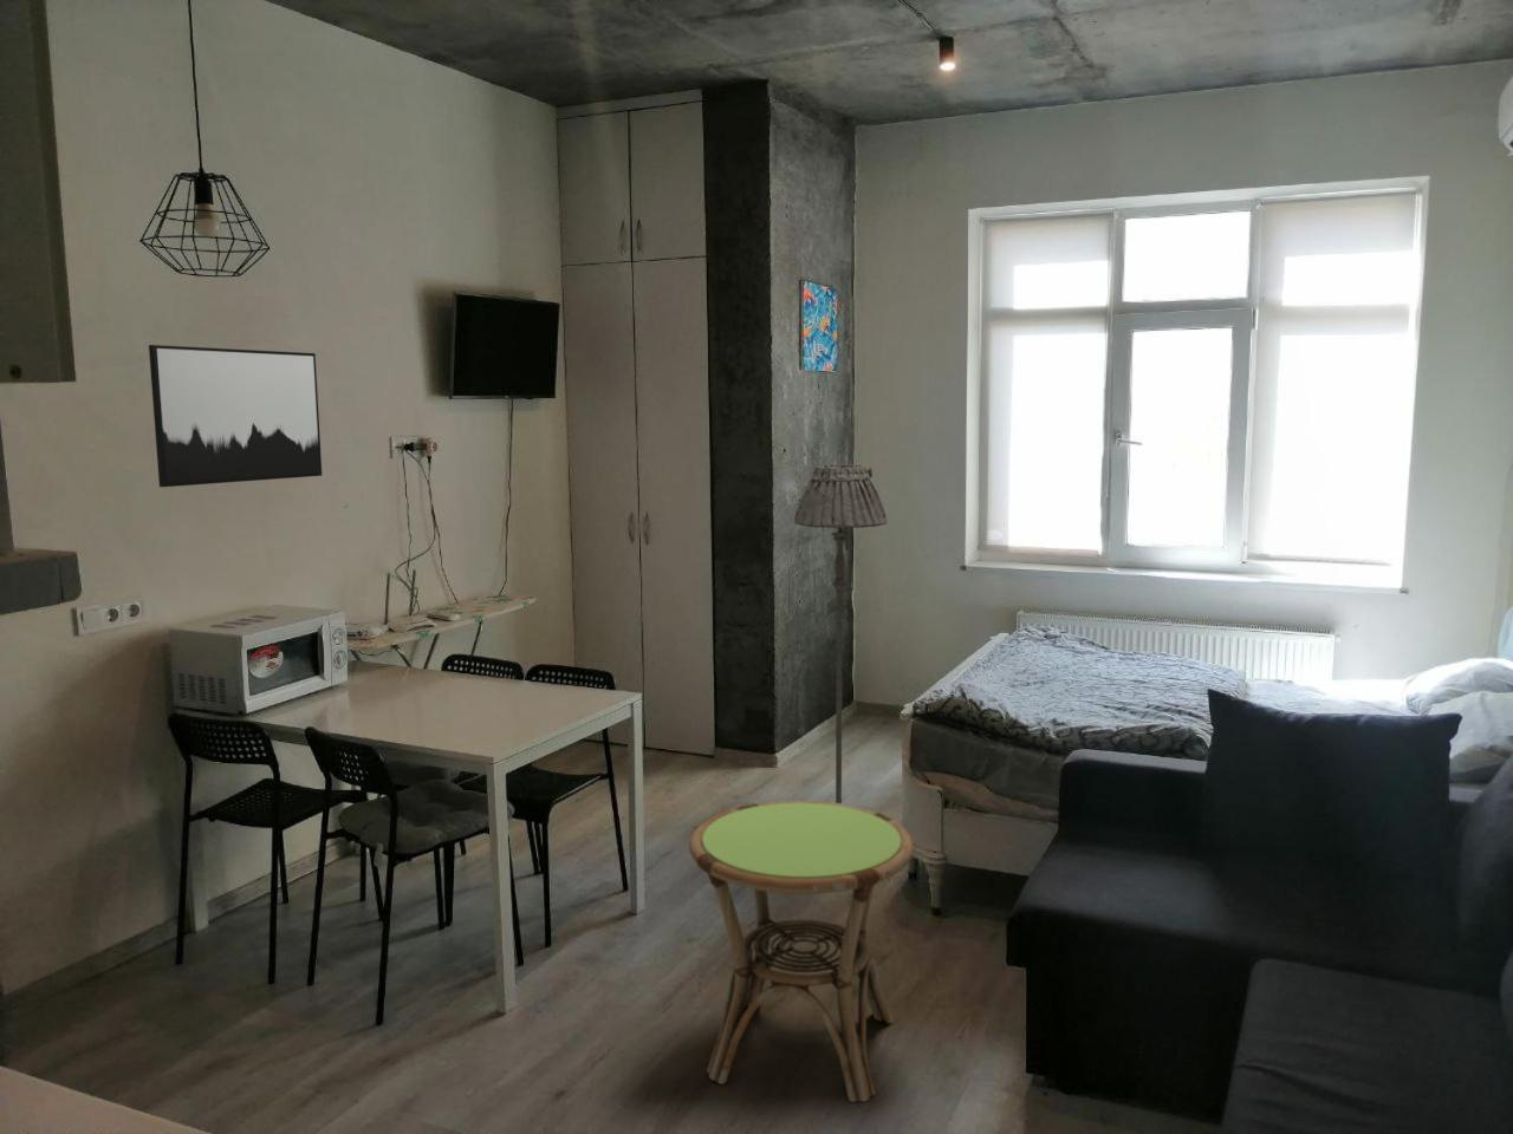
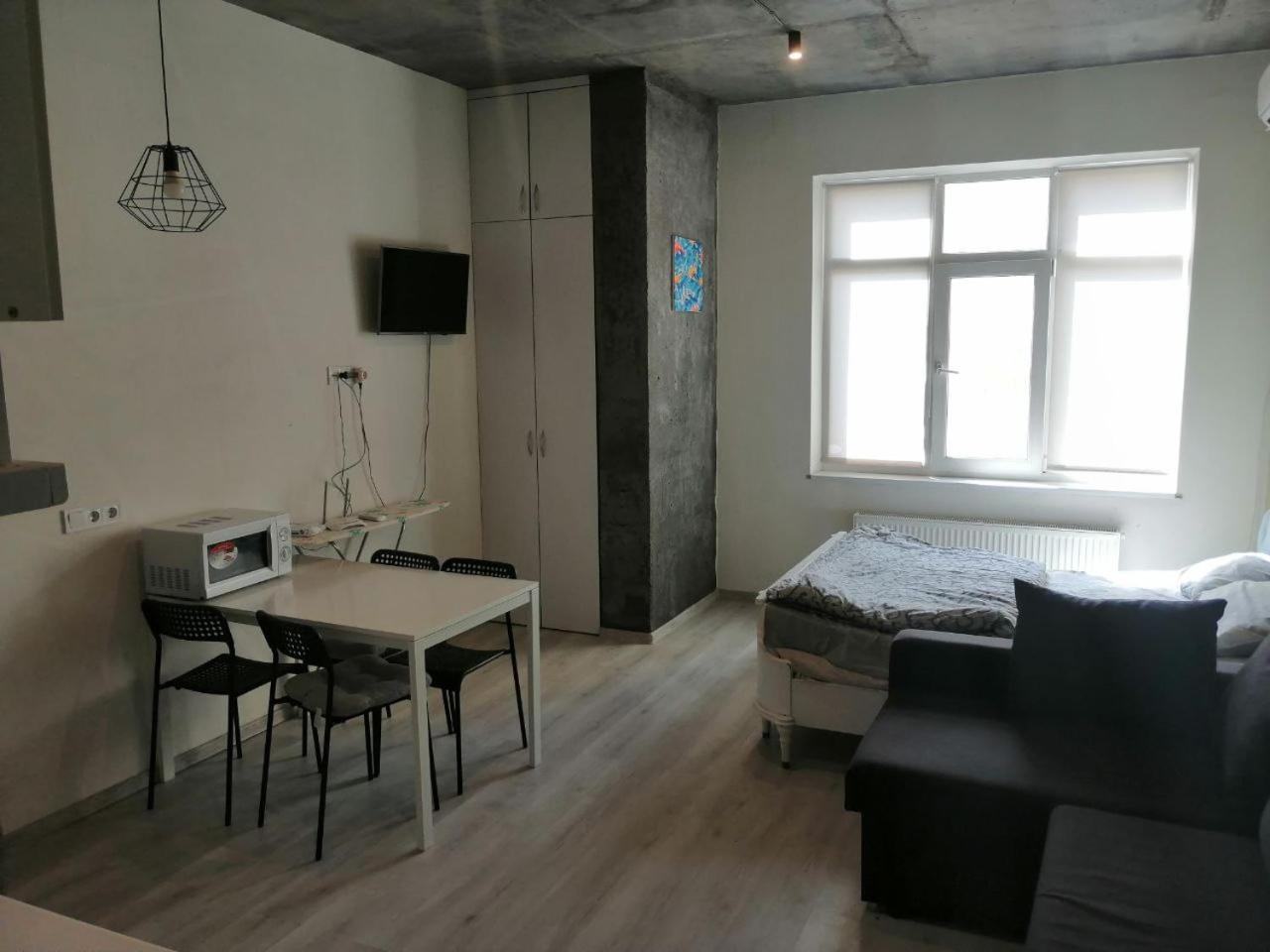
- floor lamp [793,463,888,804]
- side table [687,799,915,1103]
- wall art [148,344,323,488]
